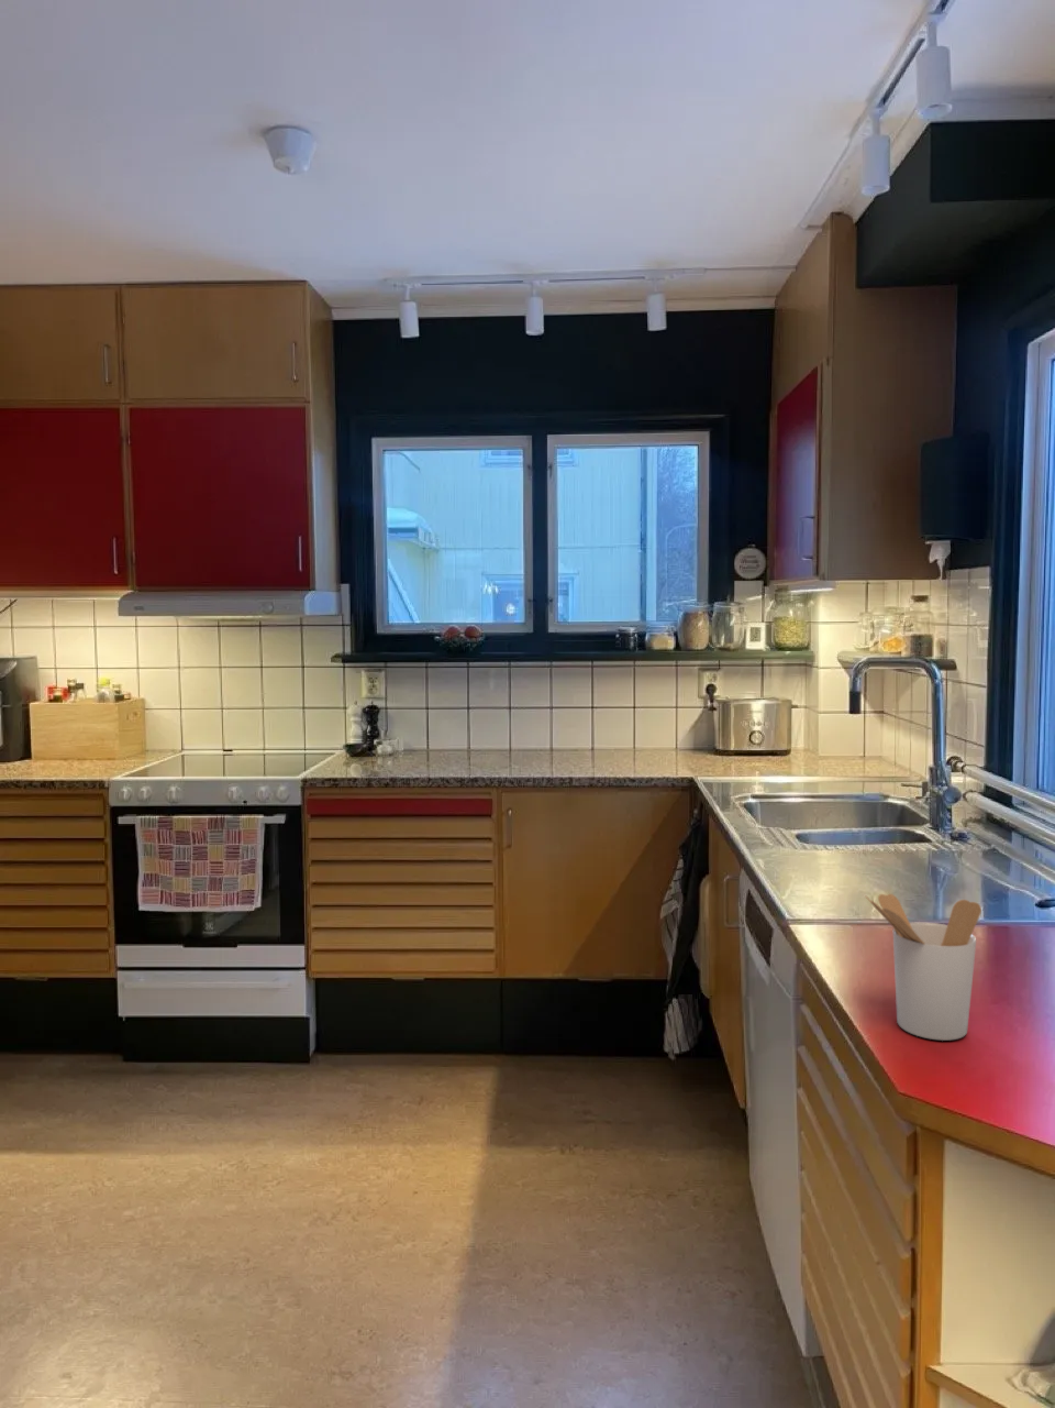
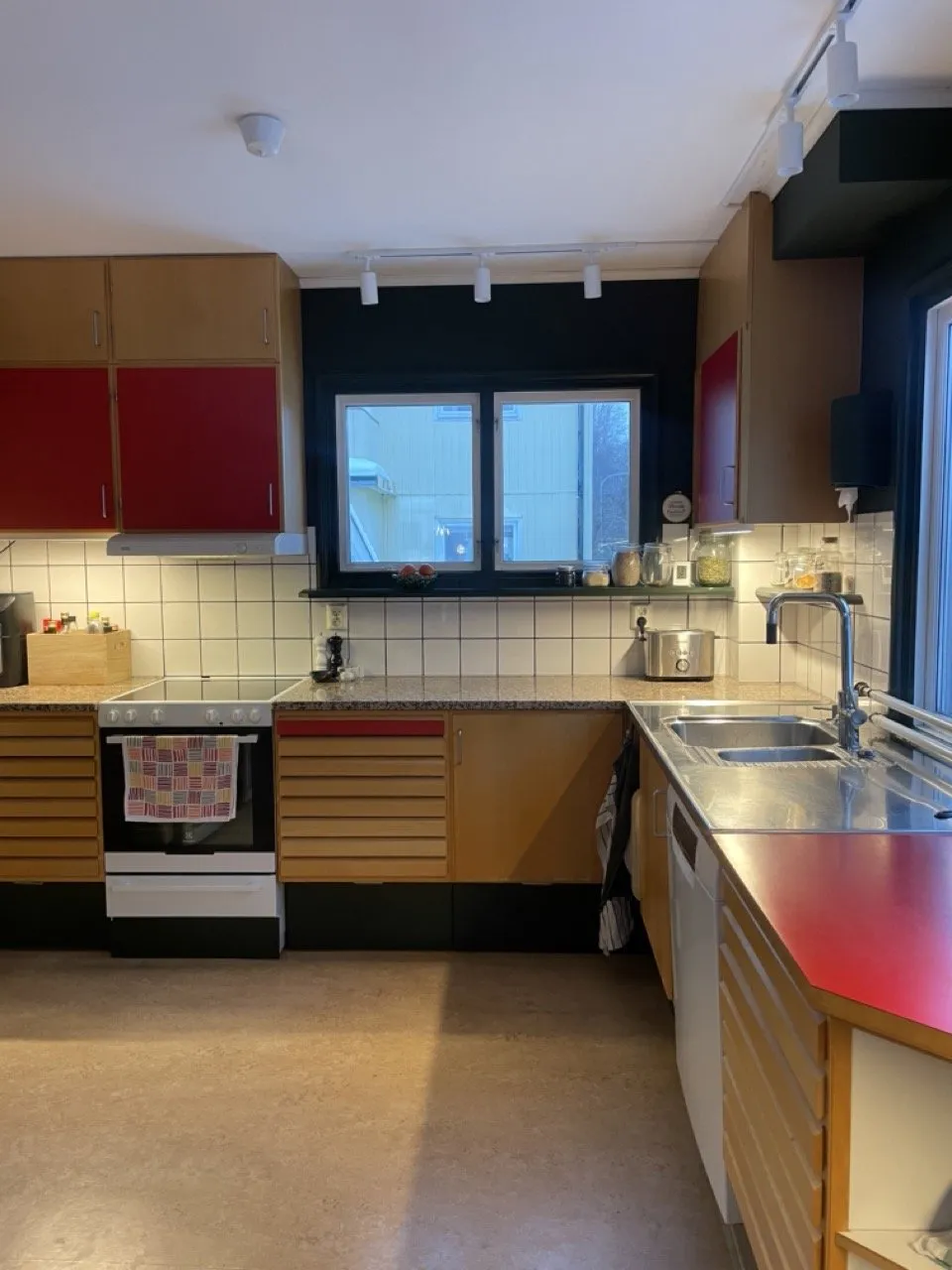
- utensil holder [864,894,983,1042]
